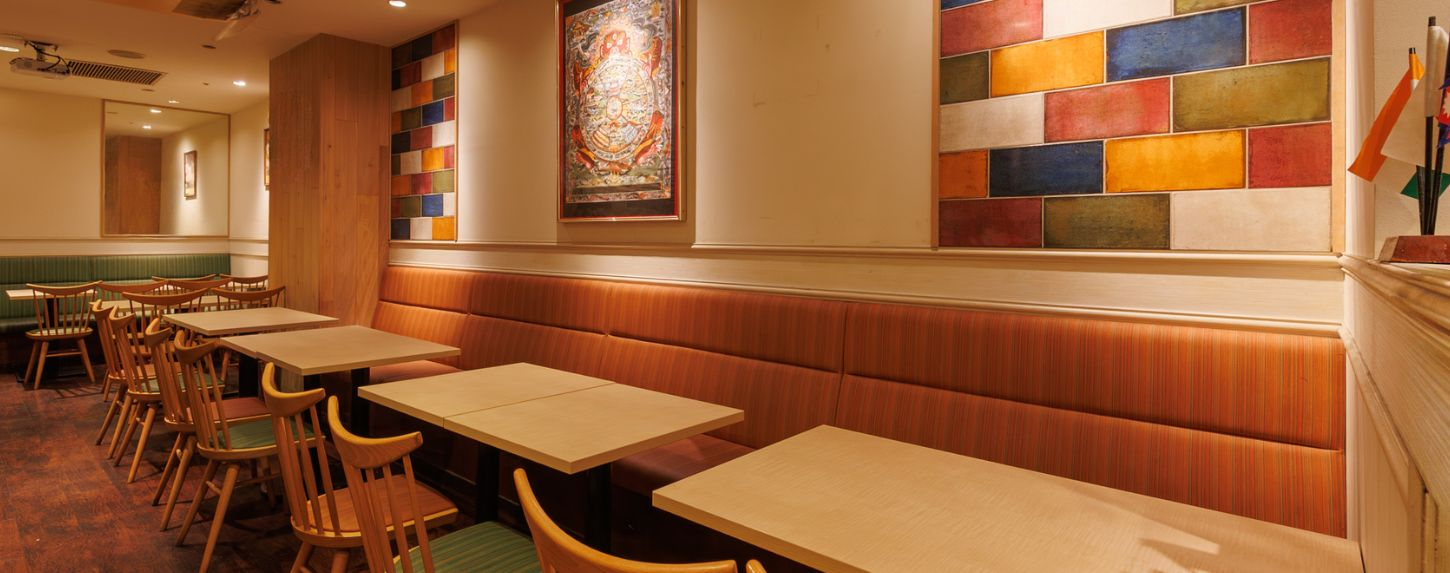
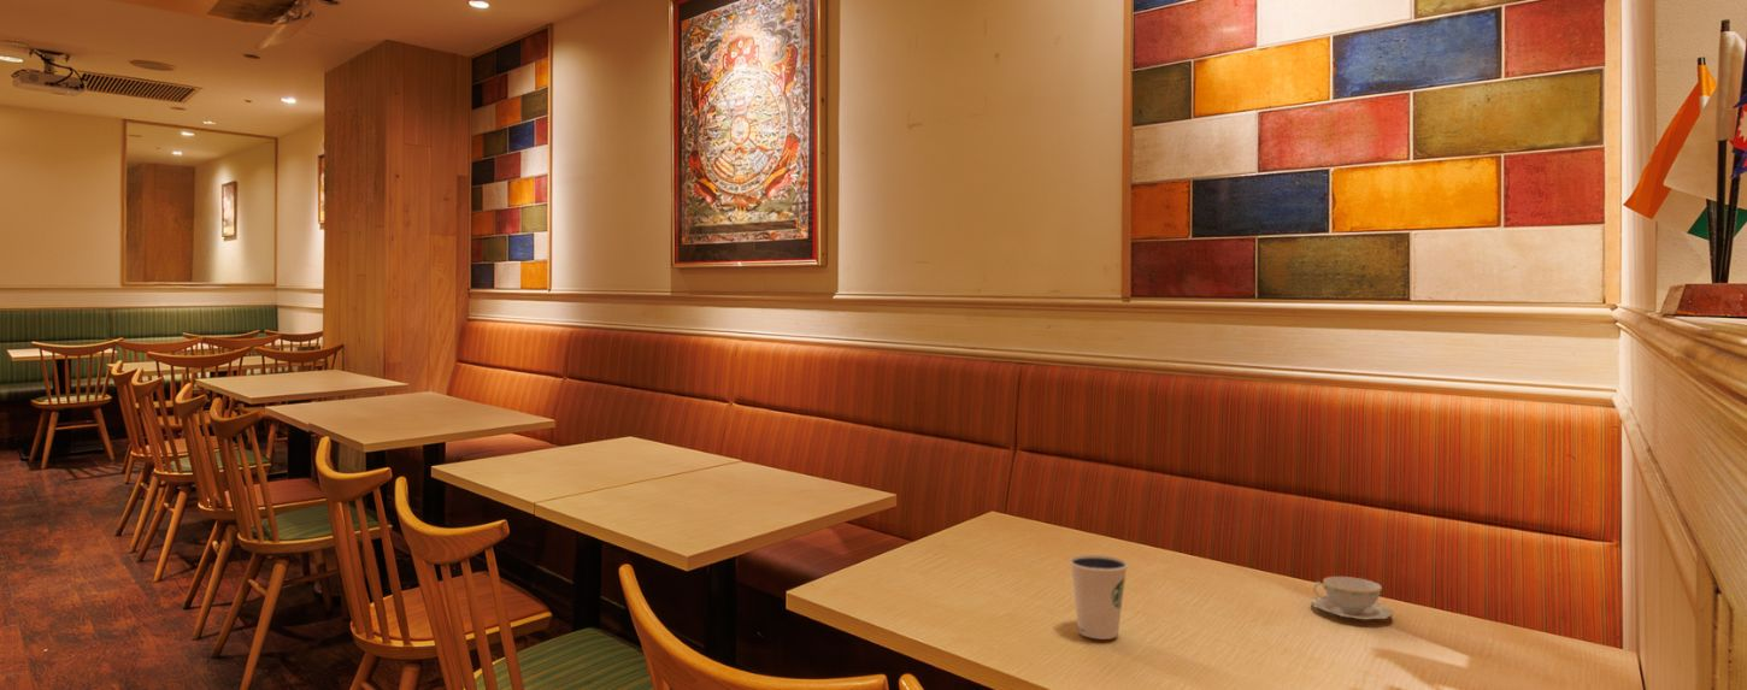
+ chinaware [1311,576,1394,620]
+ dixie cup [1069,554,1129,641]
